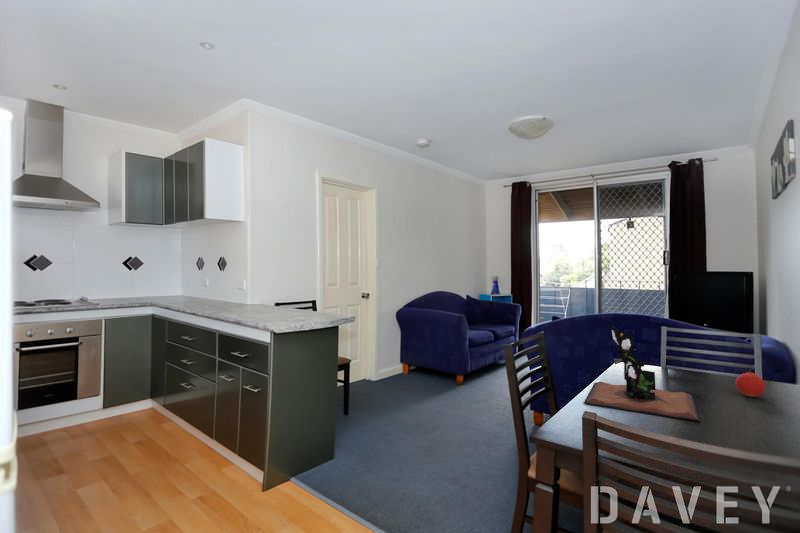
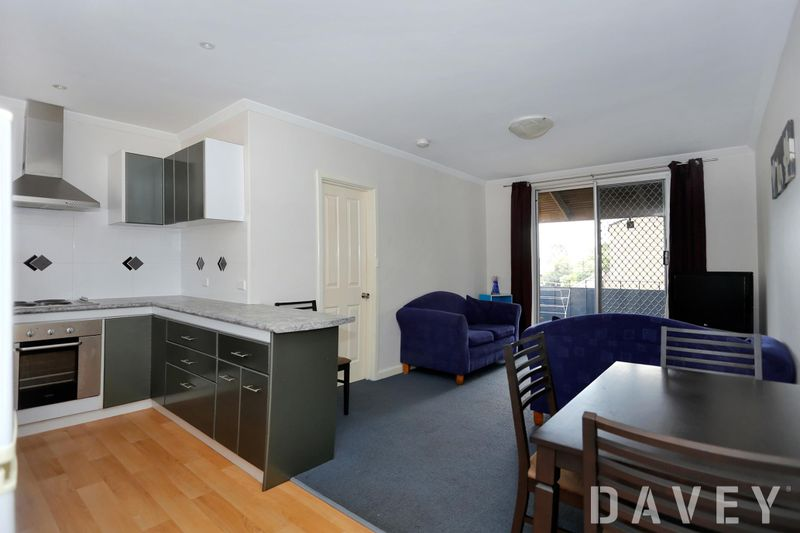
- fruit [735,368,767,398]
- plant [583,324,701,422]
